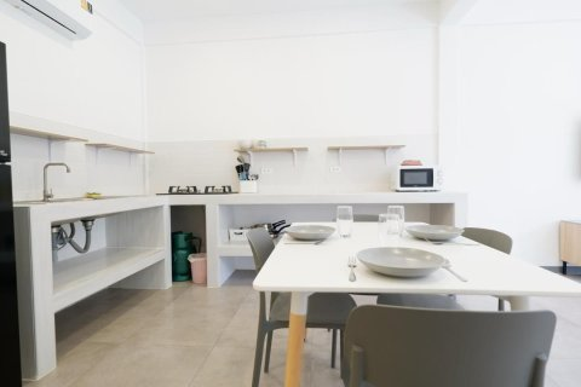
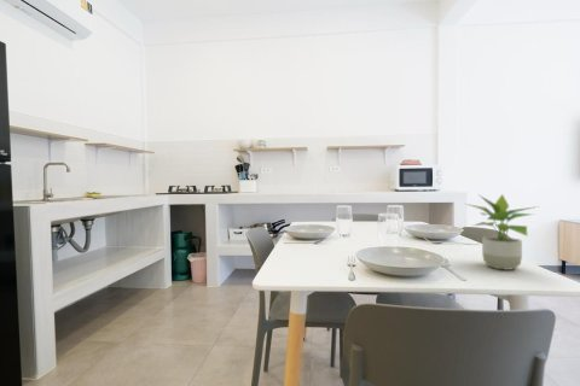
+ potted plant [465,193,539,271]
